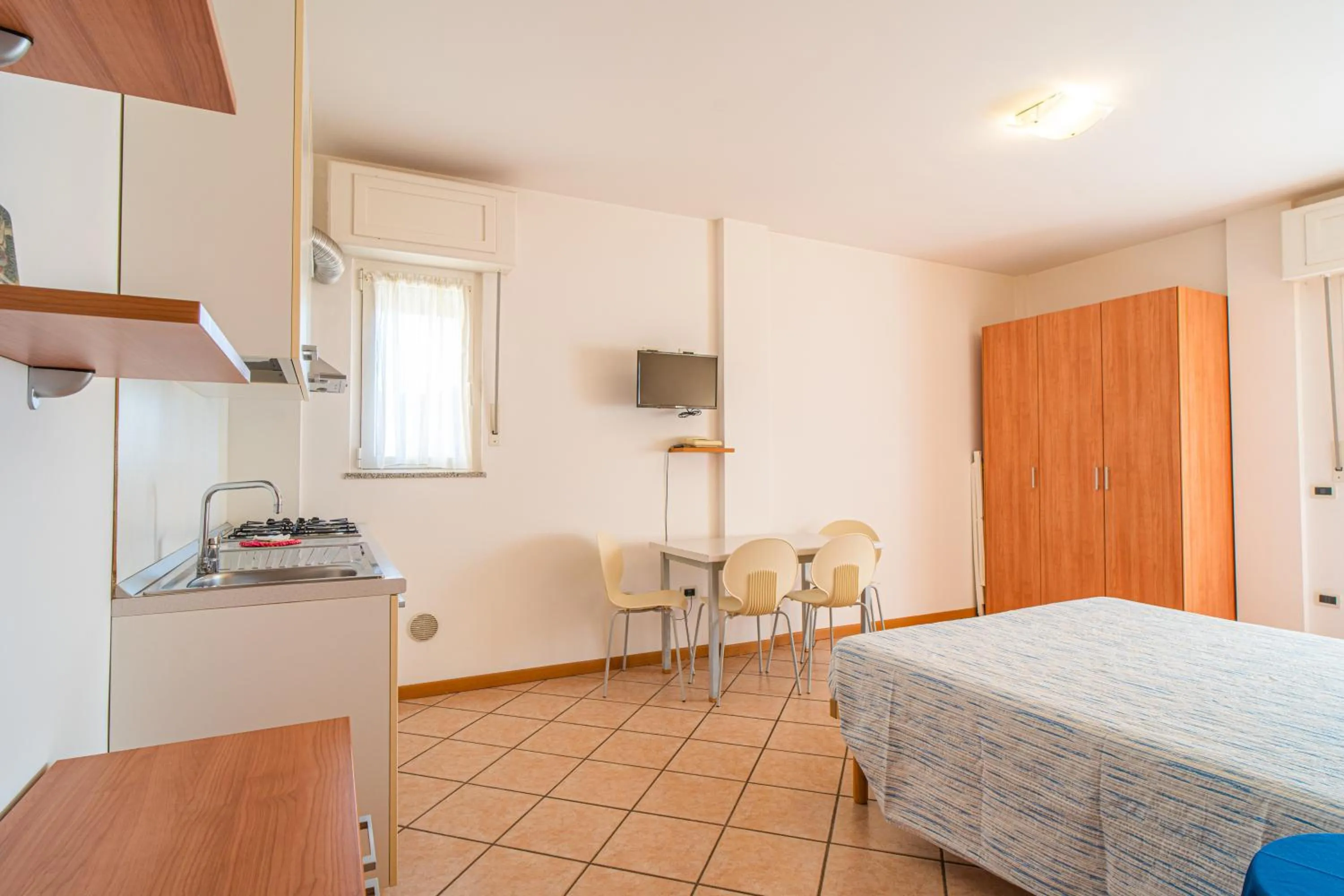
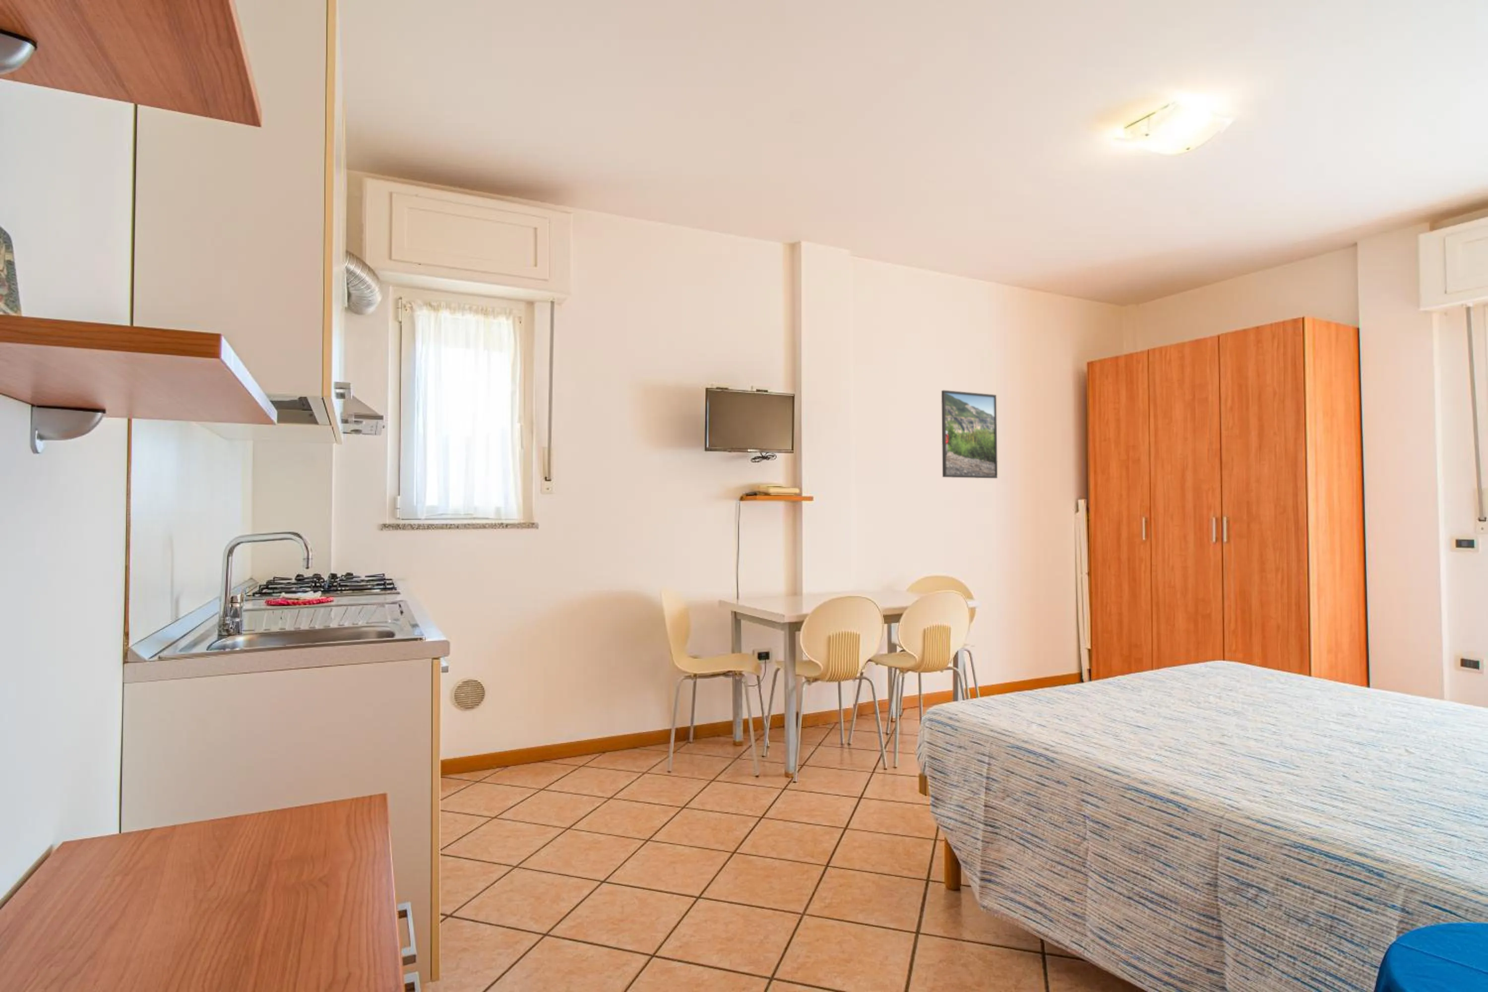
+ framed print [941,390,998,478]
